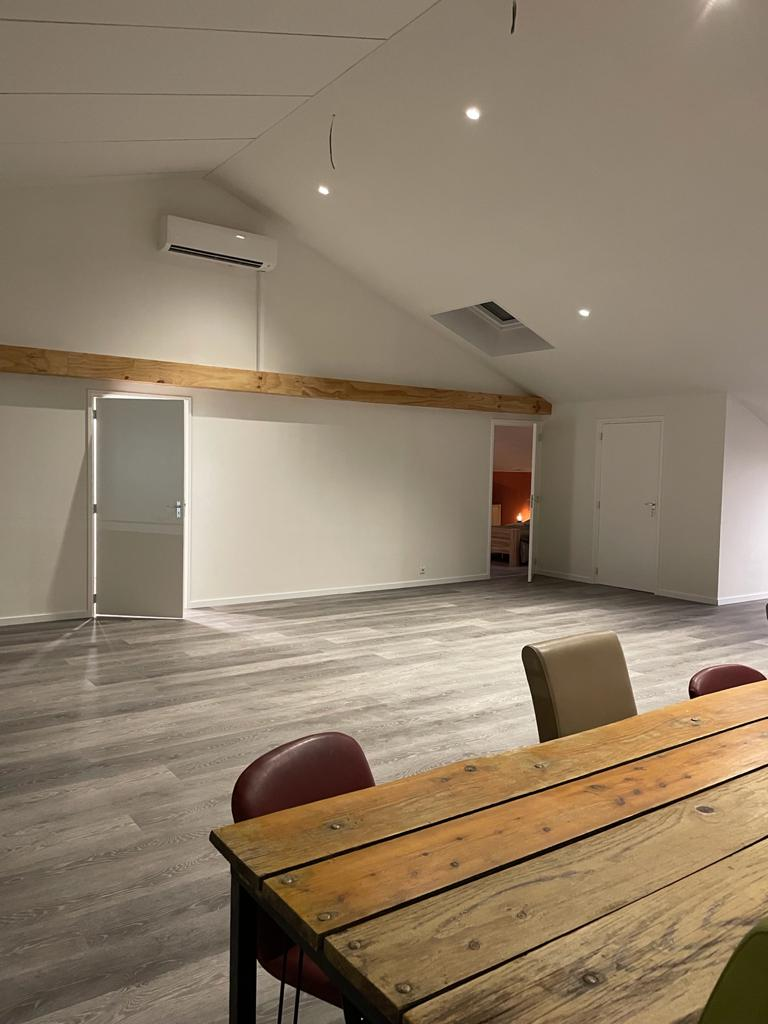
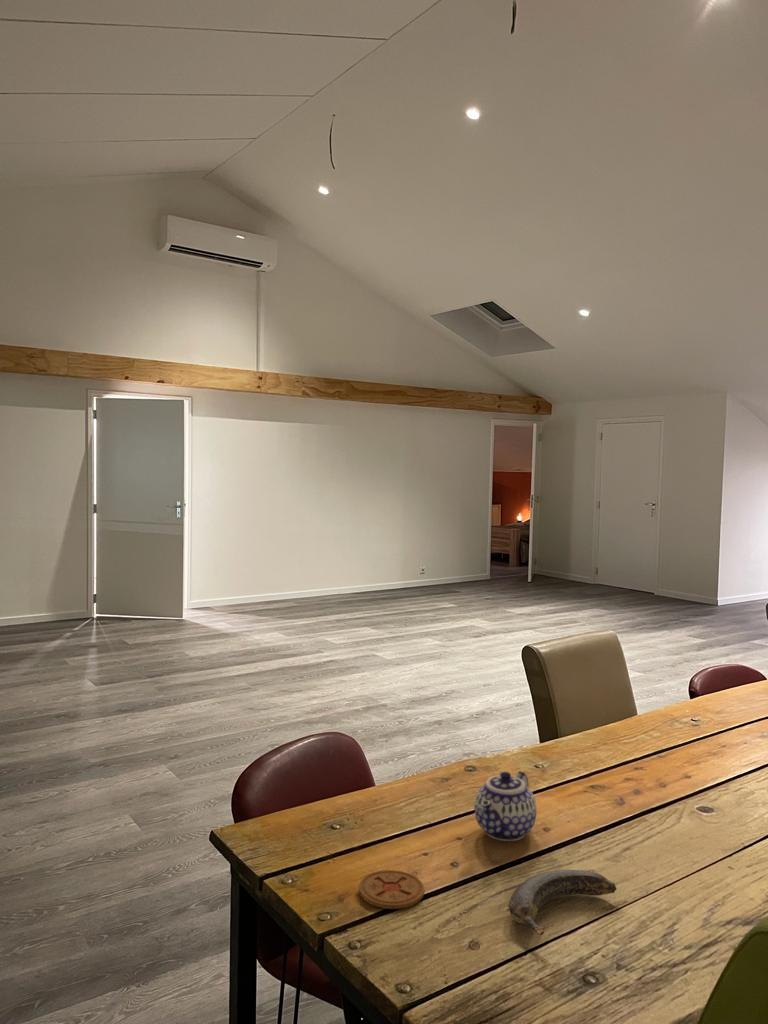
+ teapot [473,770,538,842]
+ coaster [358,869,425,910]
+ banana [508,869,617,936]
